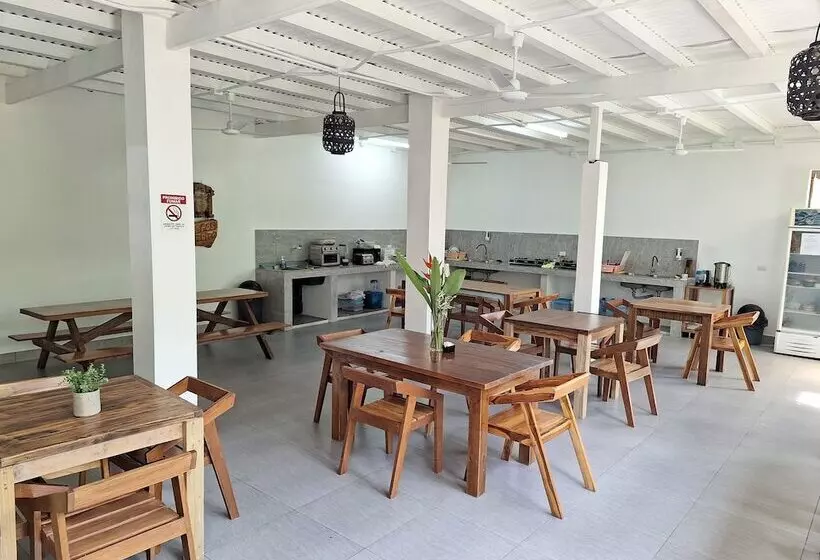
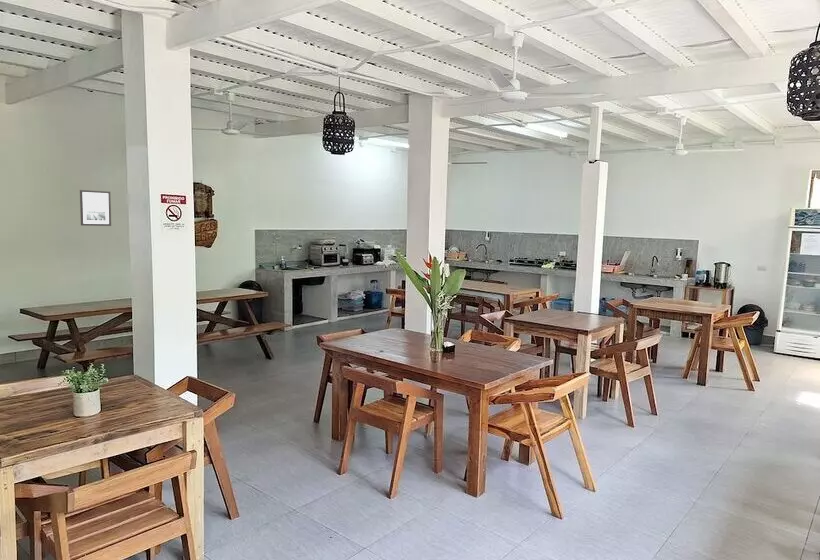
+ wall art [79,189,112,227]
